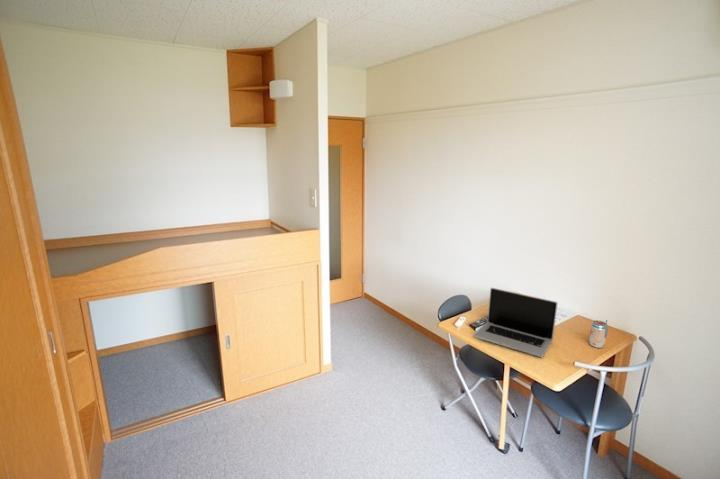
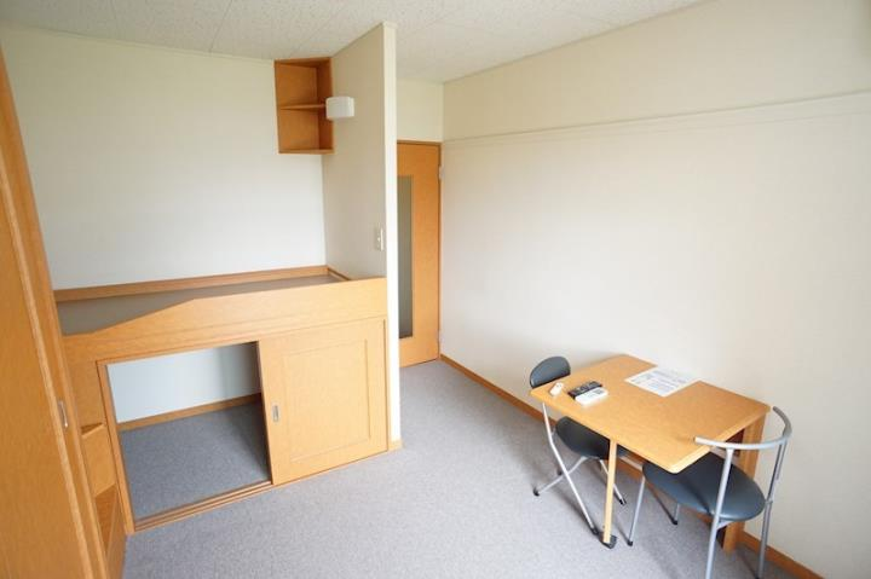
- beverage can [588,319,609,349]
- laptop [473,287,559,358]
